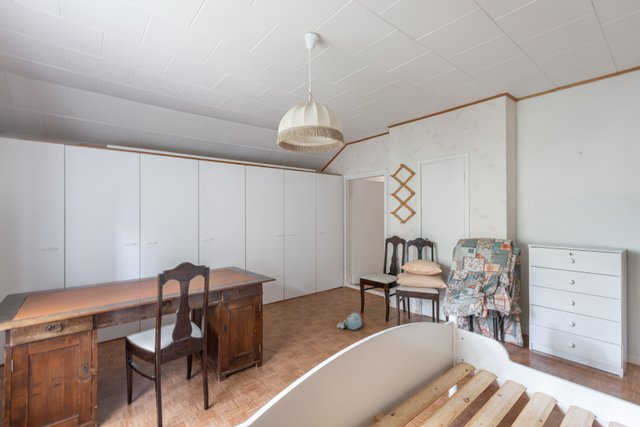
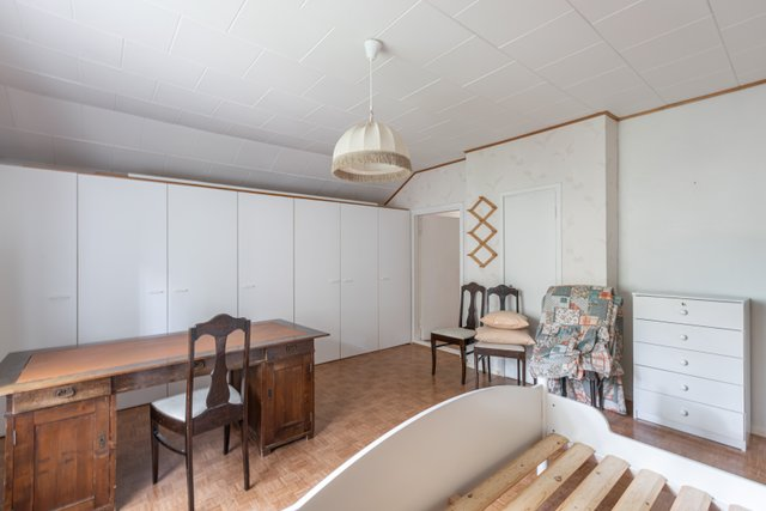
- plush toy [336,312,363,331]
